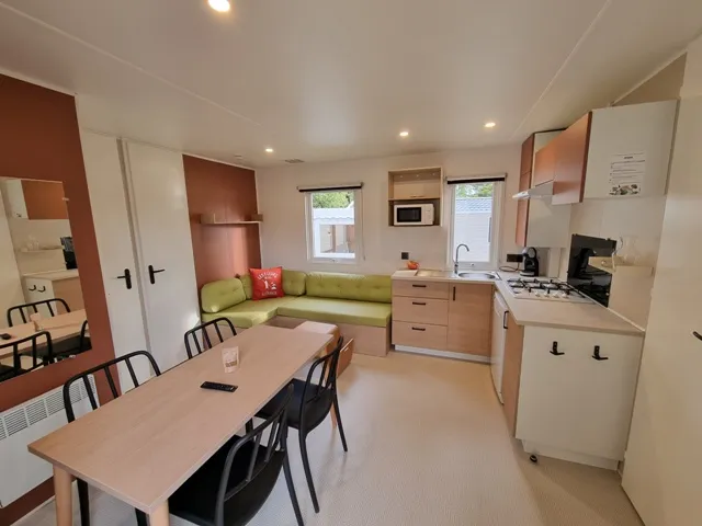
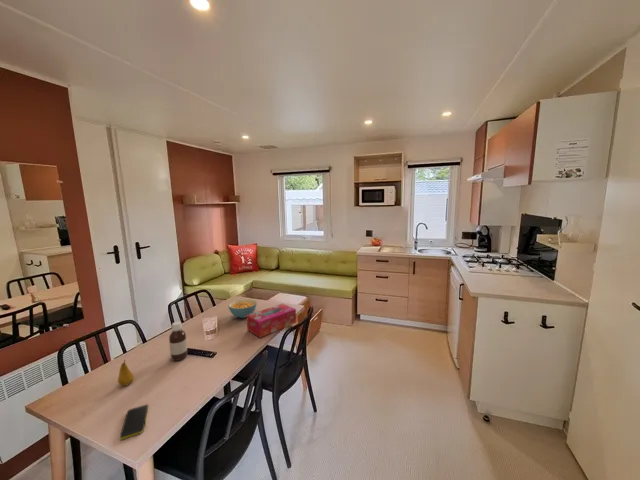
+ cereal bowl [228,298,258,319]
+ fruit [117,359,135,387]
+ smartphone [119,403,149,441]
+ tissue box [246,303,297,339]
+ bottle [168,321,188,362]
